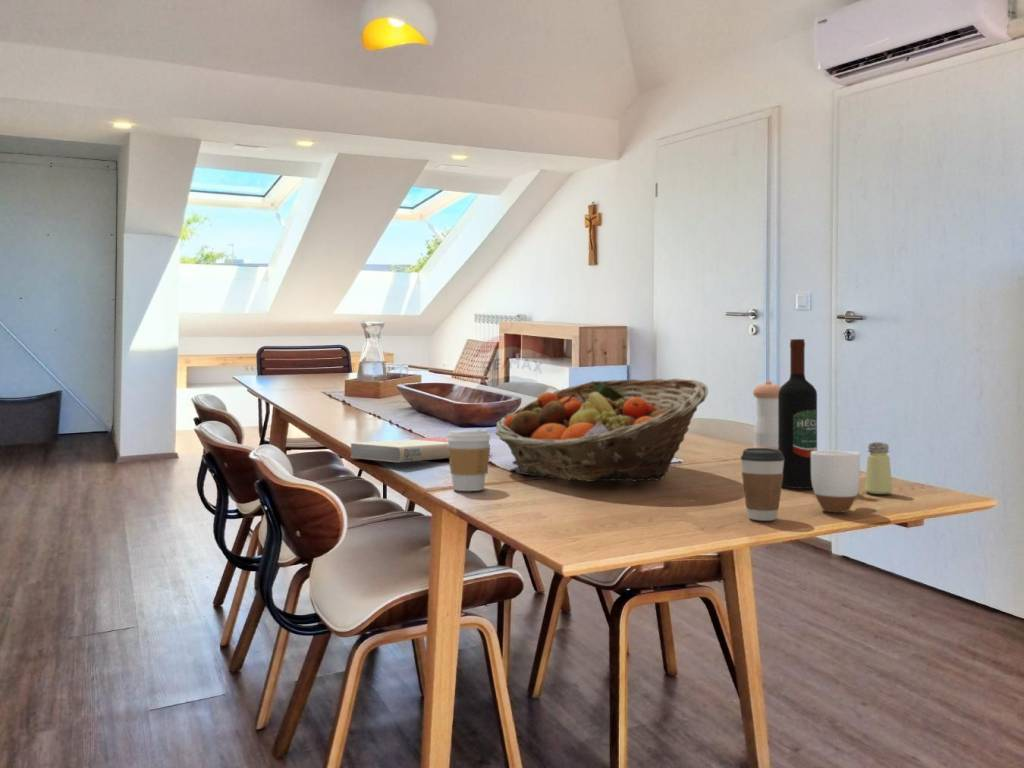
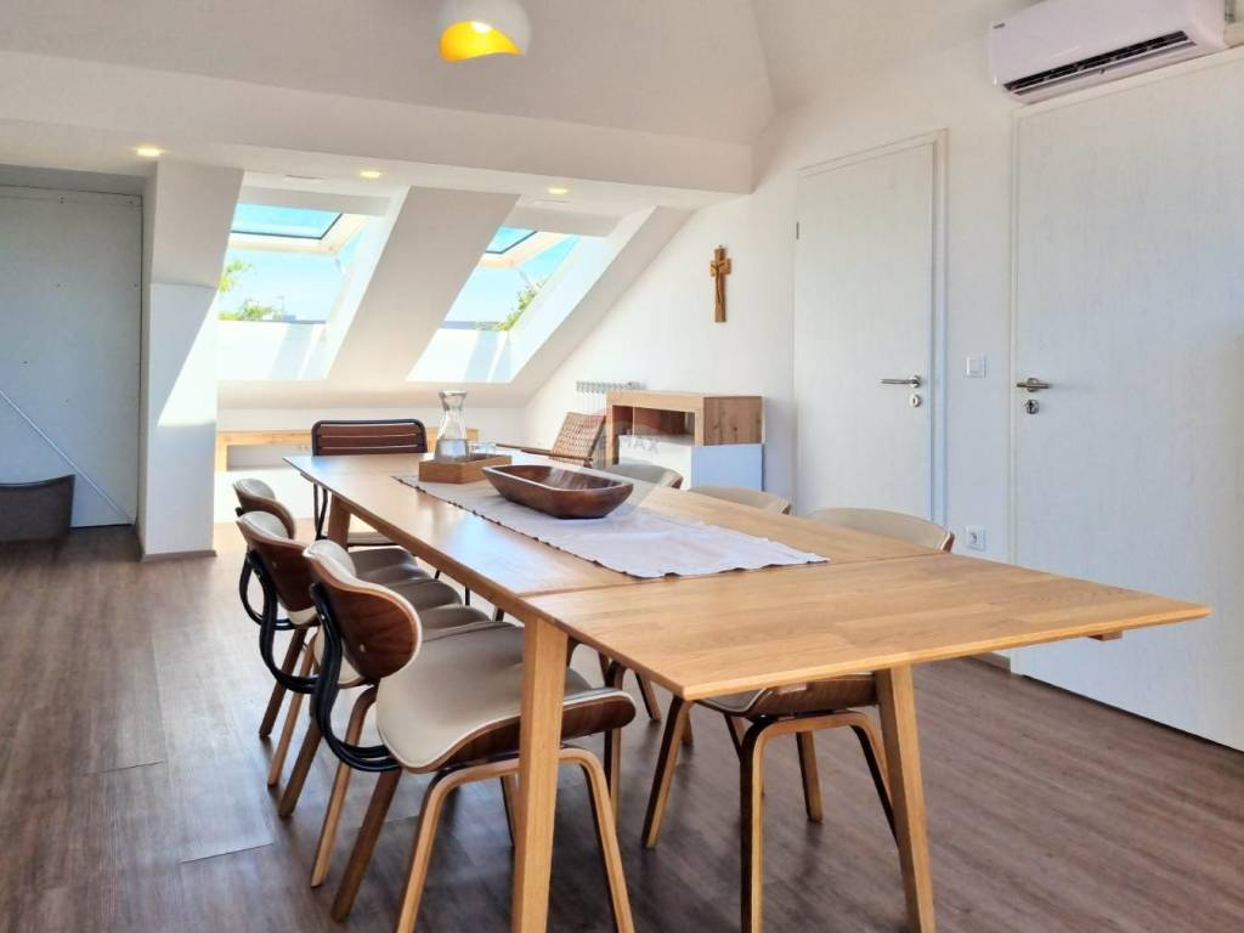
- wine bottle [778,338,818,490]
- coffee cup [446,428,491,492]
- book [349,436,491,463]
- mug [811,449,861,513]
- saltshaker [864,441,893,495]
- fruit basket [494,377,709,483]
- pepper shaker [752,380,782,450]
- coffee cup [740,447,785,522]
